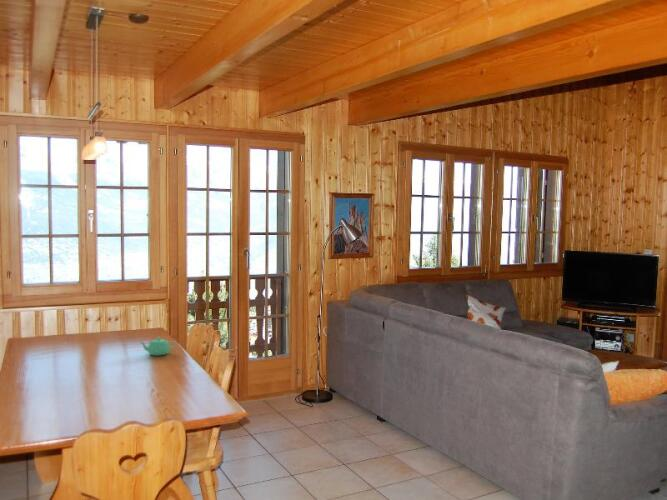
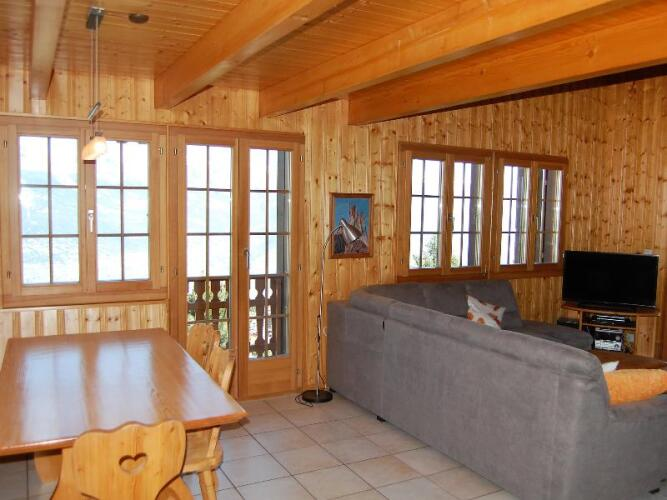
- teapot [140,336,176,356]
